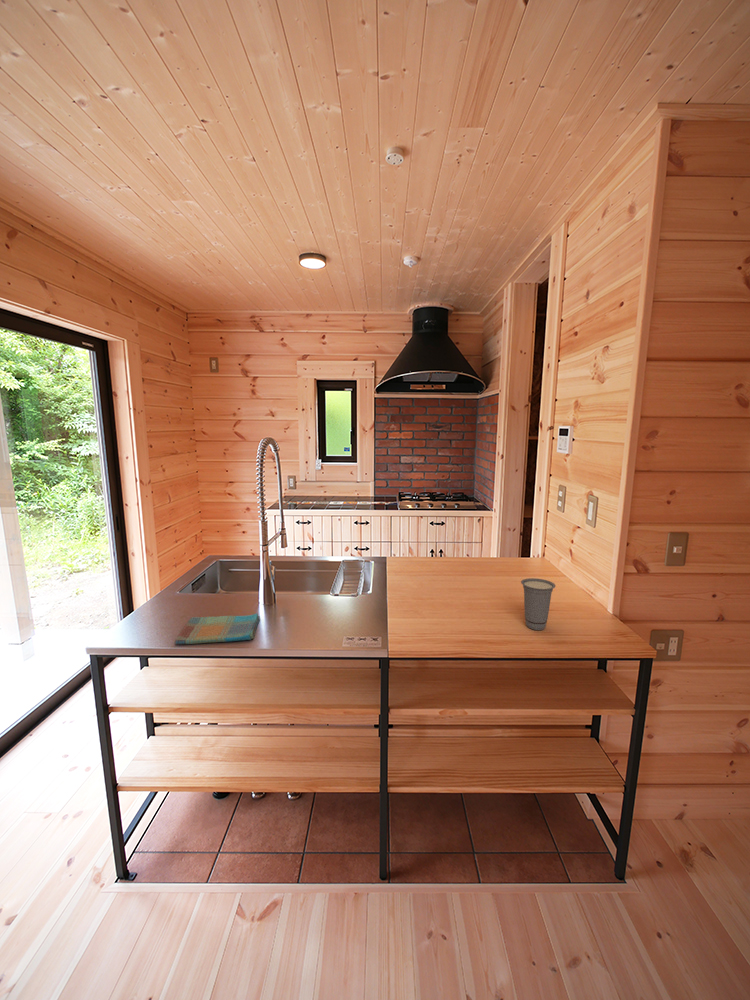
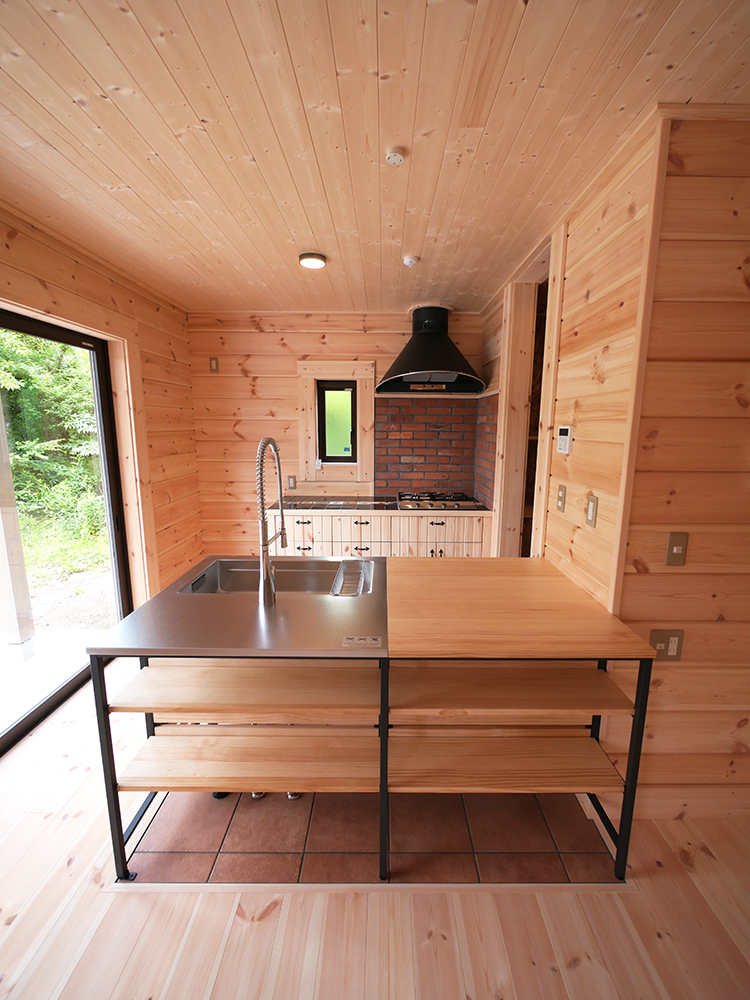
- cup [520,577,556,631]
- dish towel [174,612,261,646]
